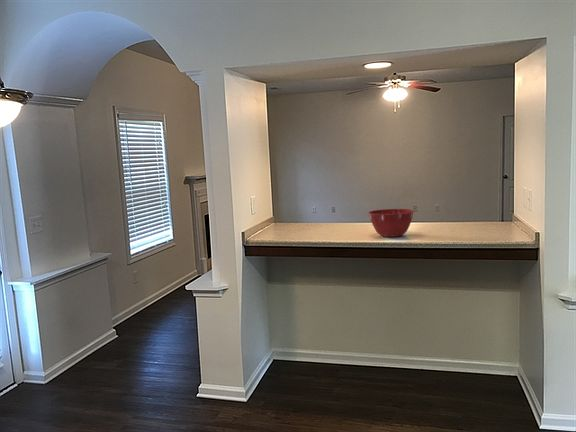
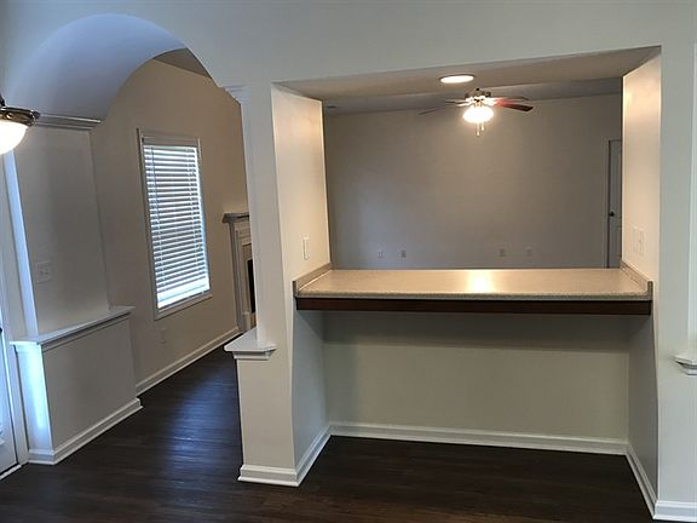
- mixing bowl [367,208,415,238]
